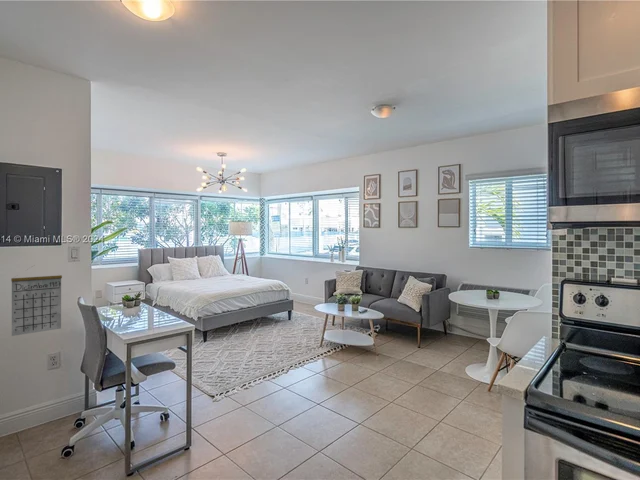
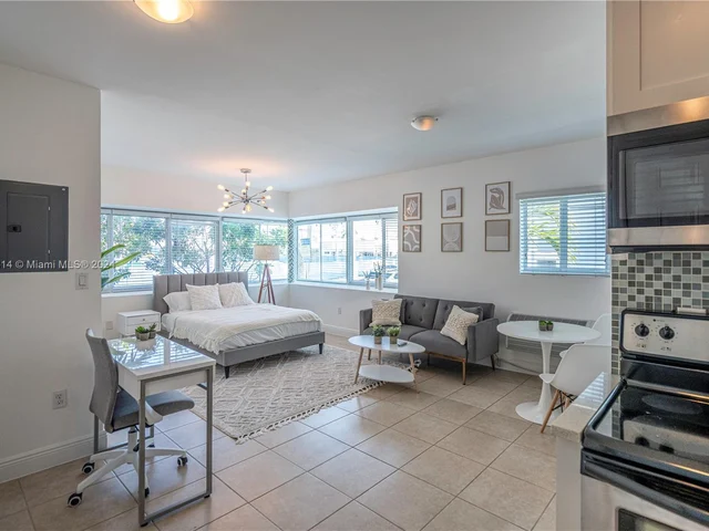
- calendar [10,265,63,337]
